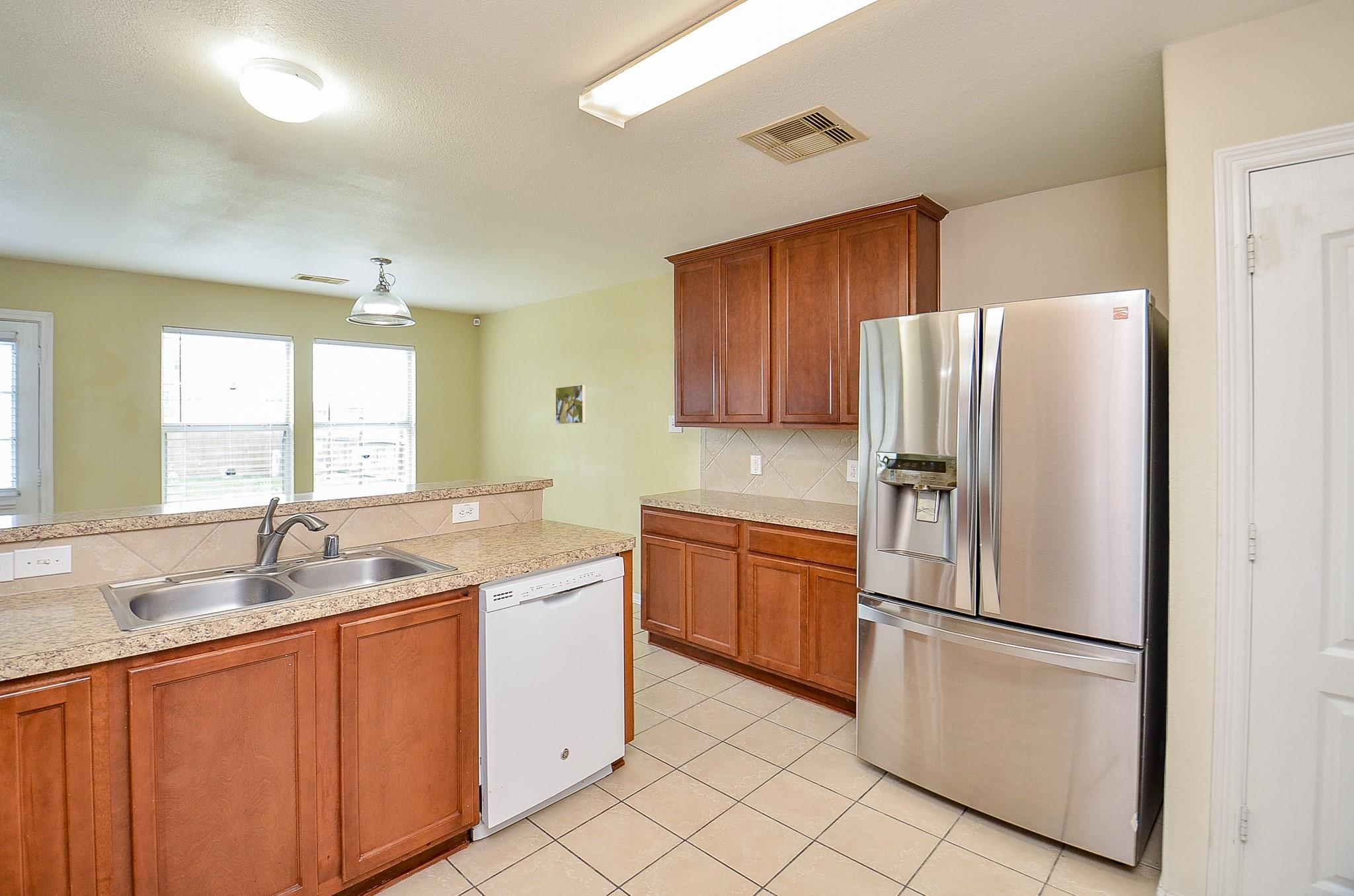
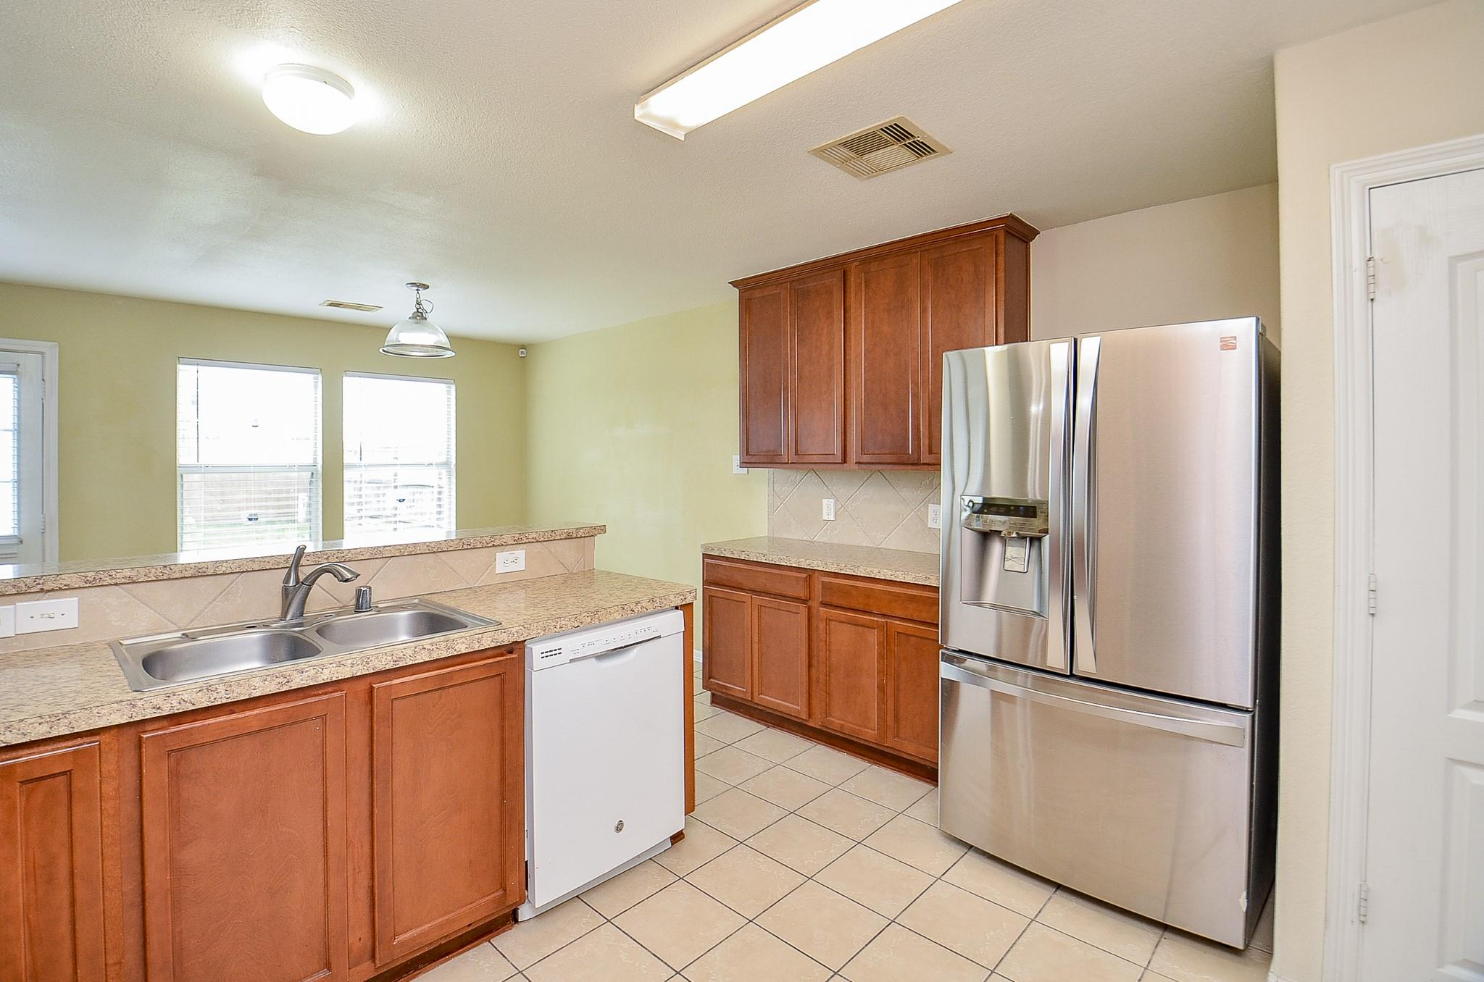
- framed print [555,384,586,425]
